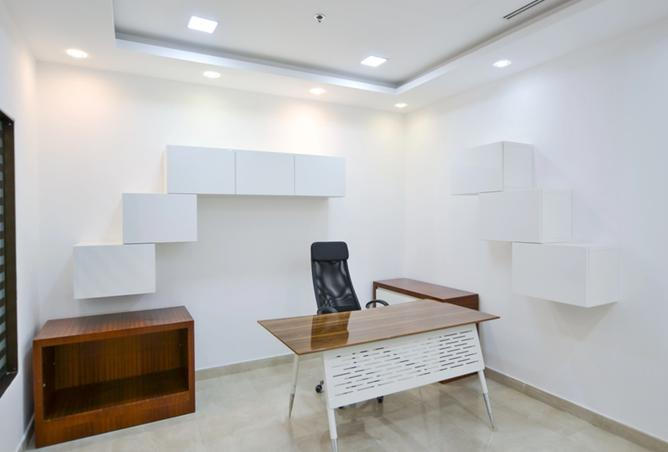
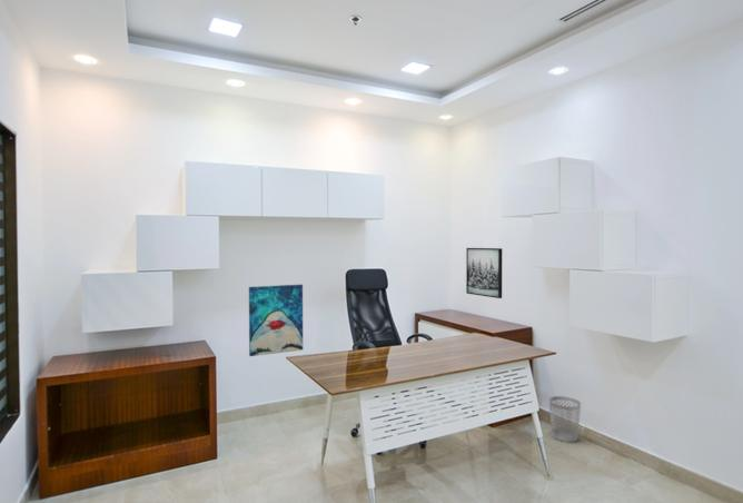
+ wastebasket [548,395,582,443]
+ wall art [248,284,304,357]
+ wall art [465,247,503,299]
